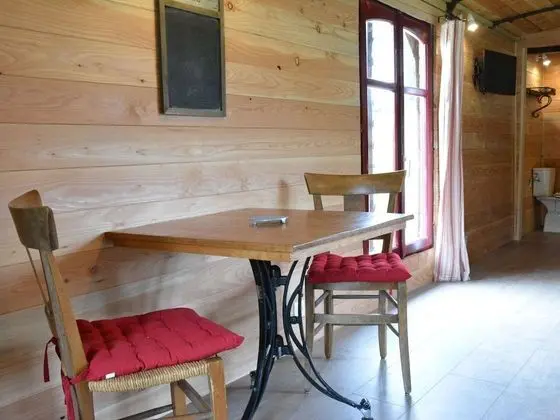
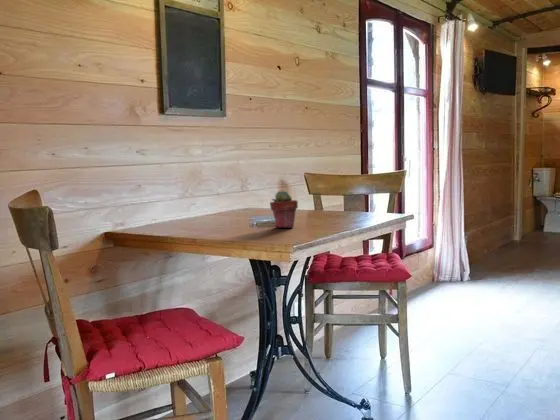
+ potted succulent [269,190,299,229]
